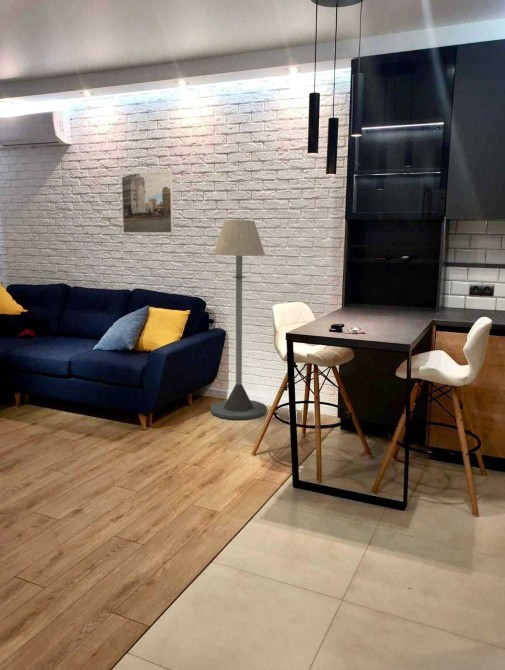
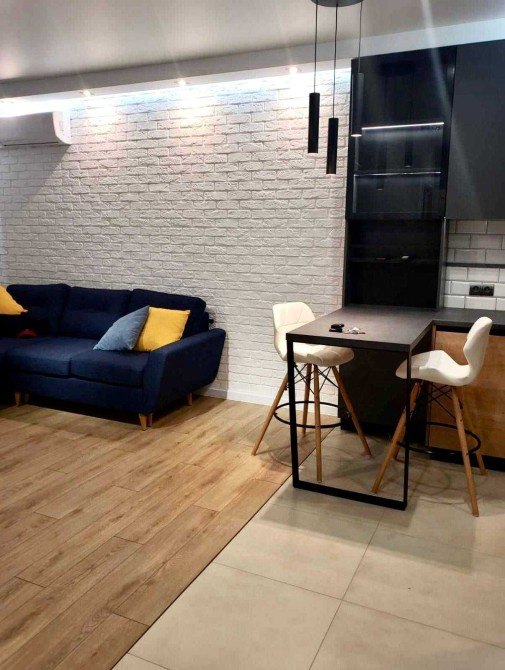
- floor lamp [209,219,268,420]
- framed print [120,170,175,234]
